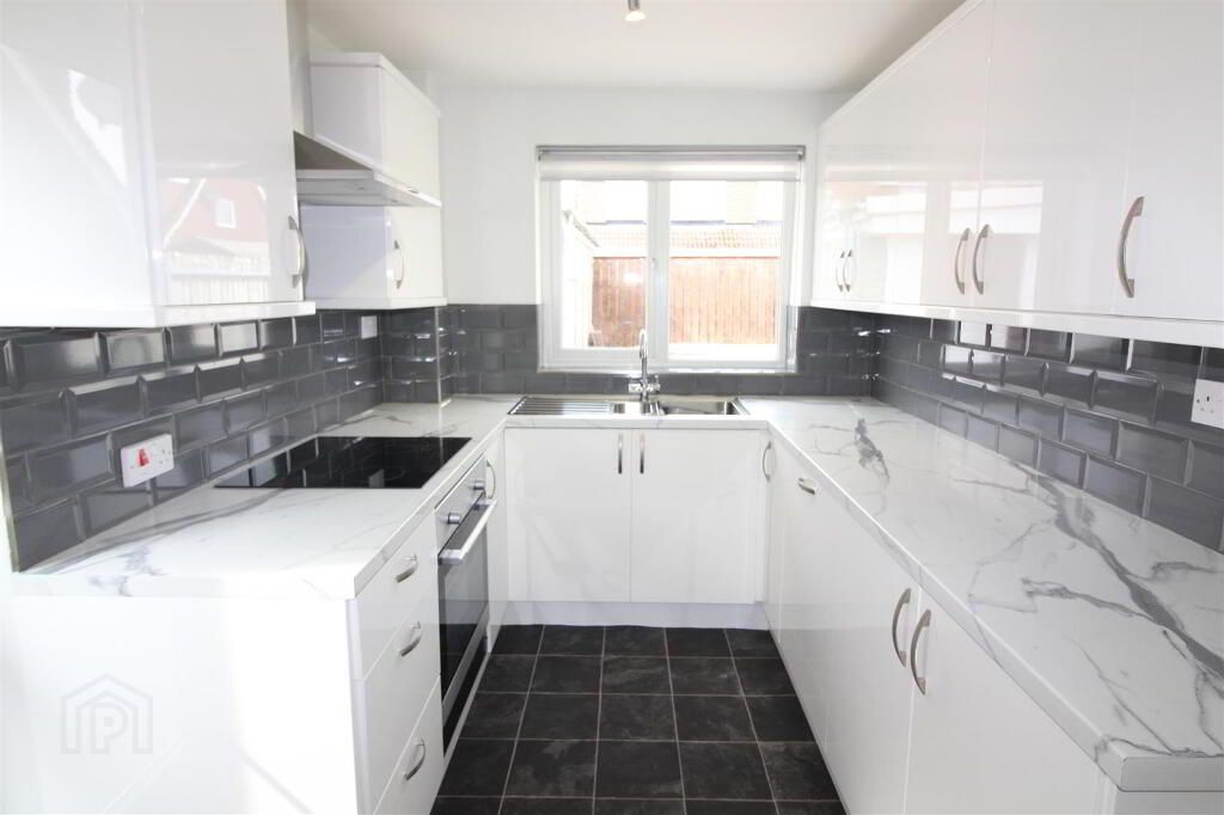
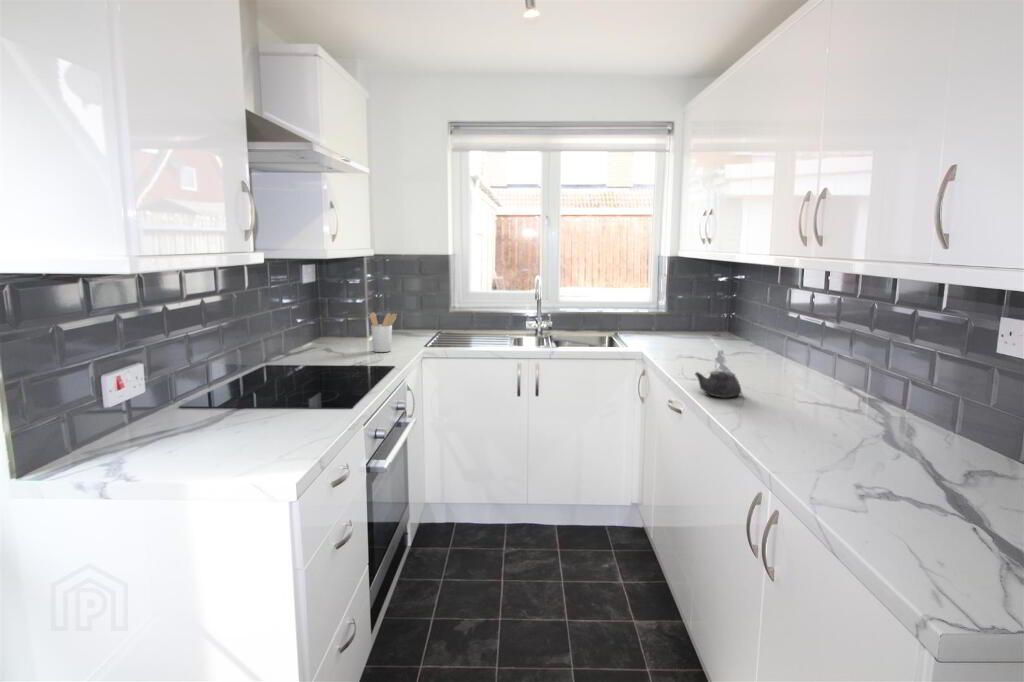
+ utensil holder [368,311,398,353]
+ teapot [694,370,742,398]
